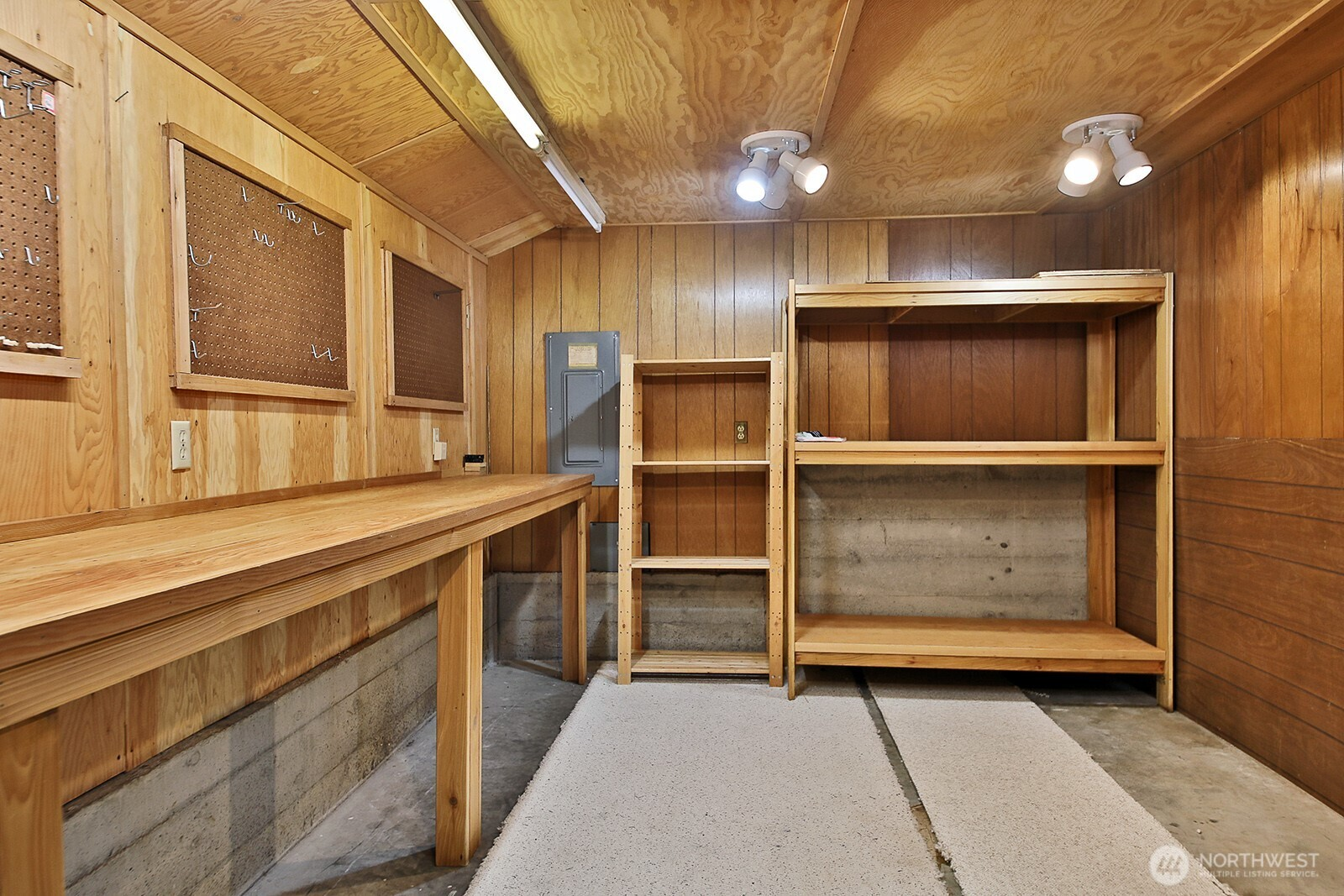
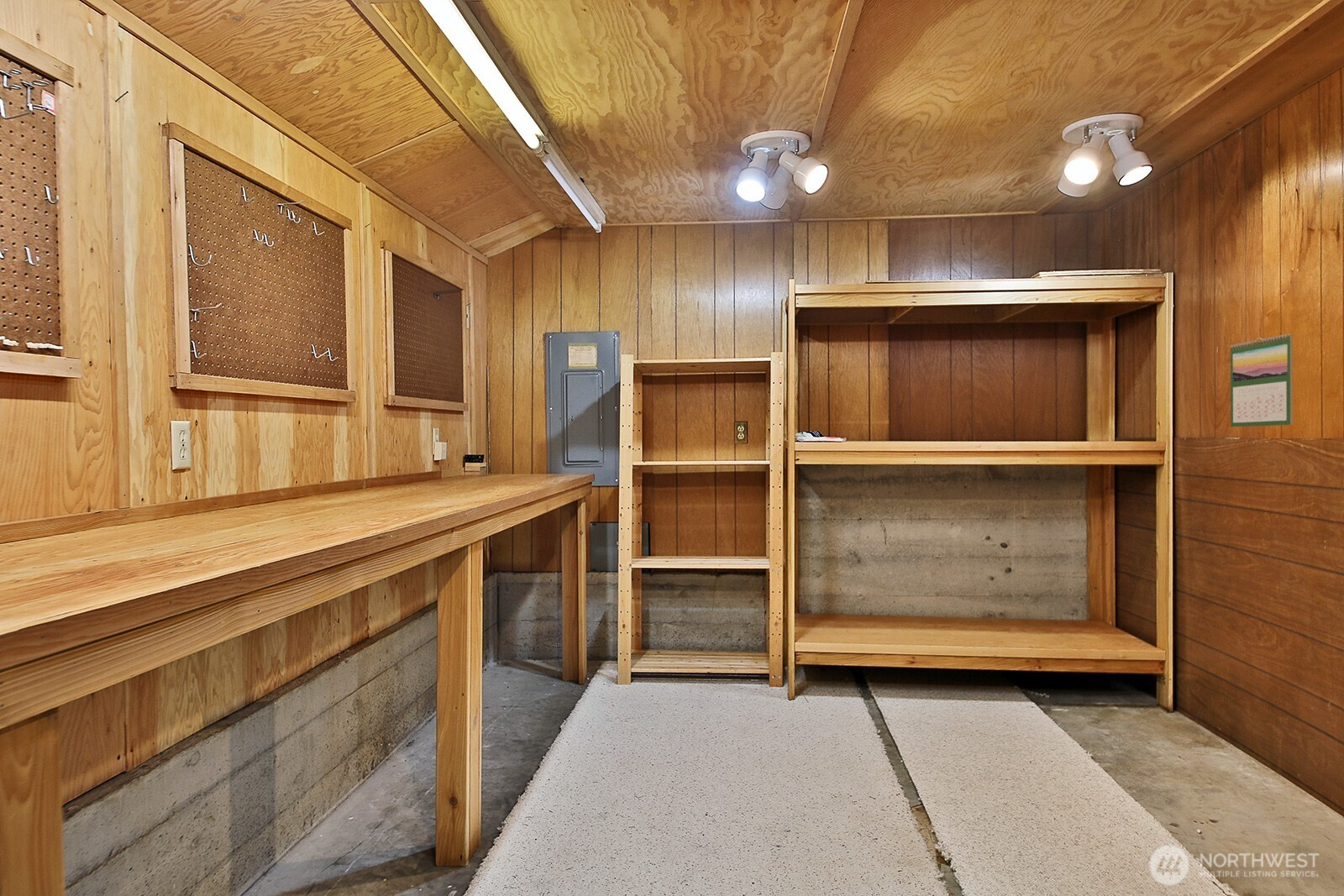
+ calendar [1230,333,1294,427]
